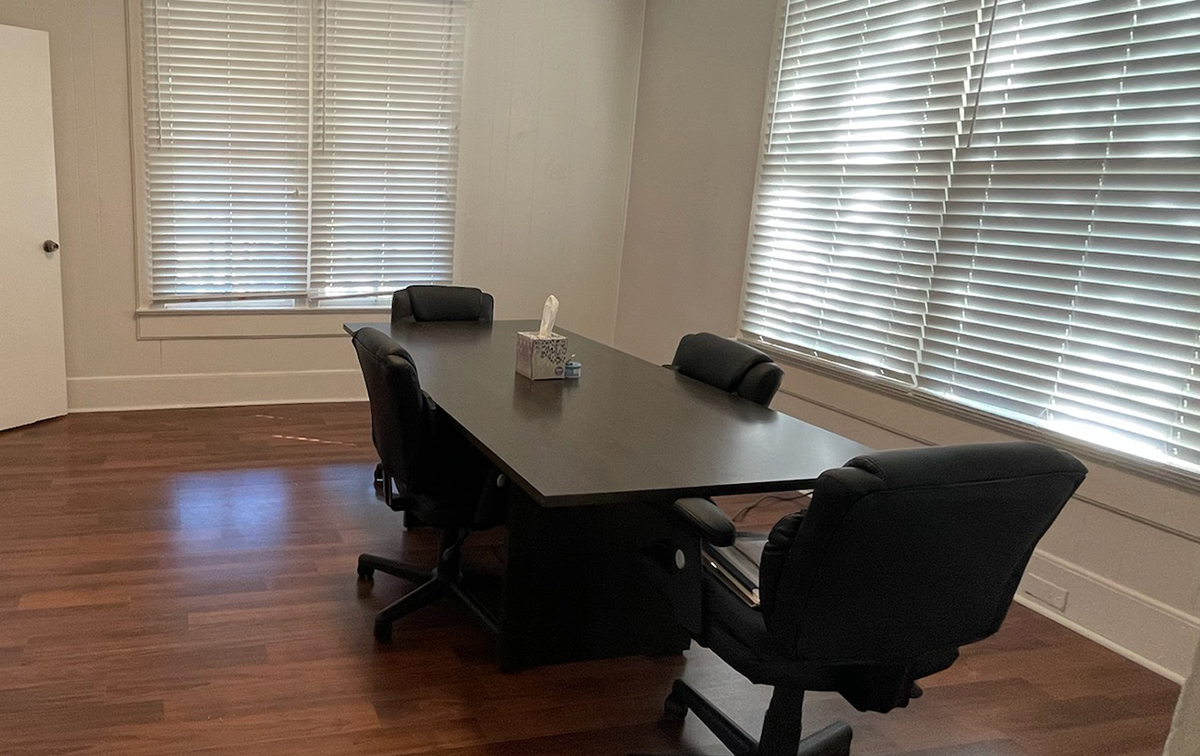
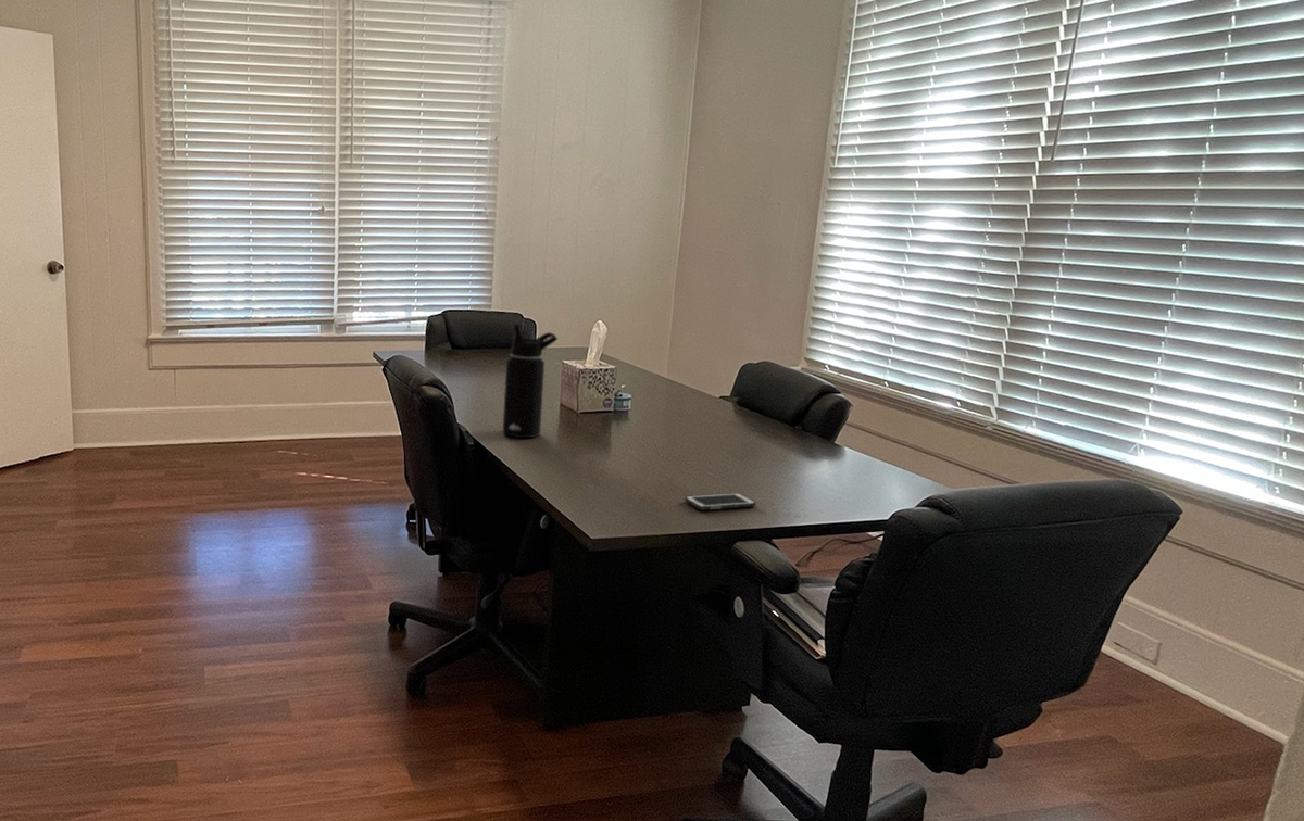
+ water bottle [502,323,559,439]
+ cell phone [684,492,757,511]
